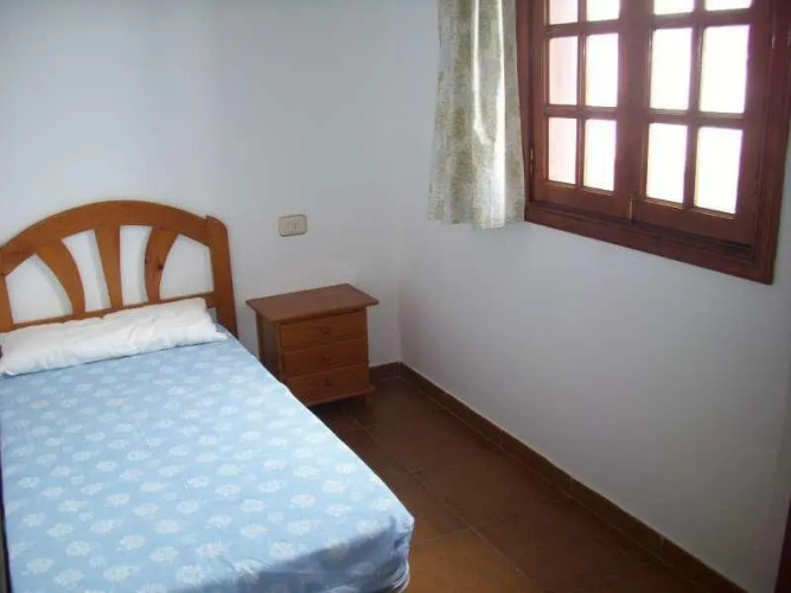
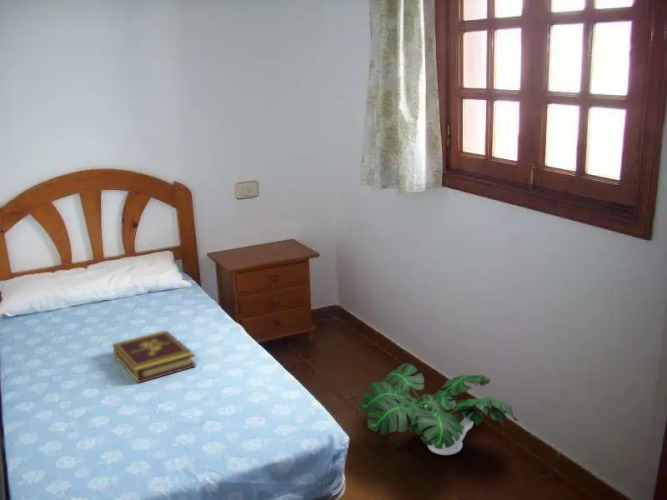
+ book [111,329,197,384]
+ potted plant [358,362,519,456]
